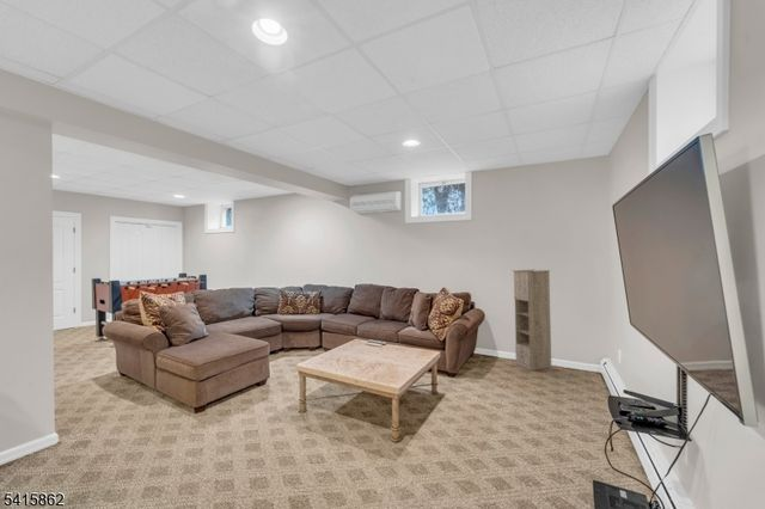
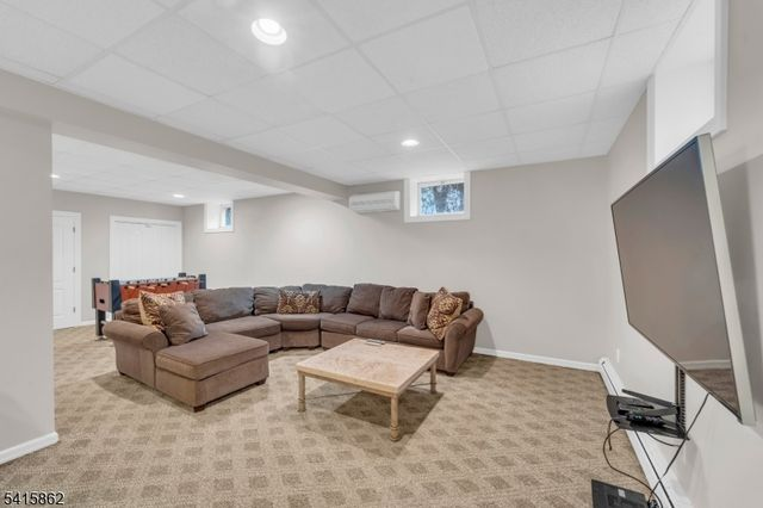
- storage cabinet [510,269,552,372]
